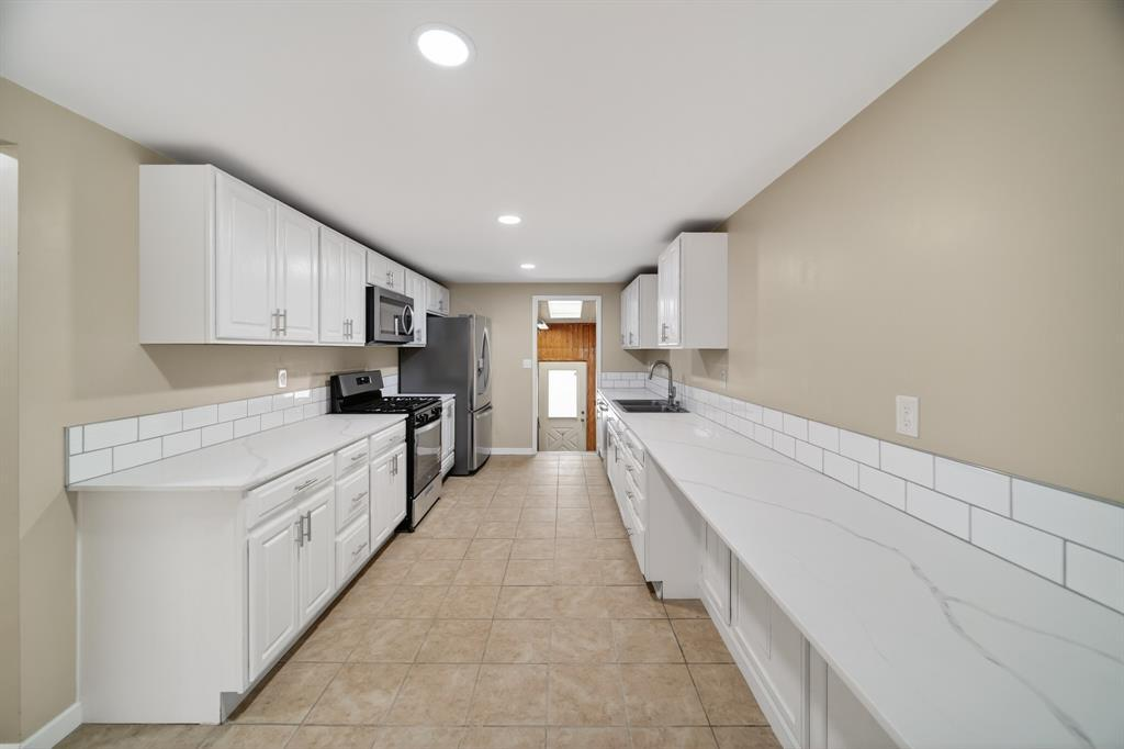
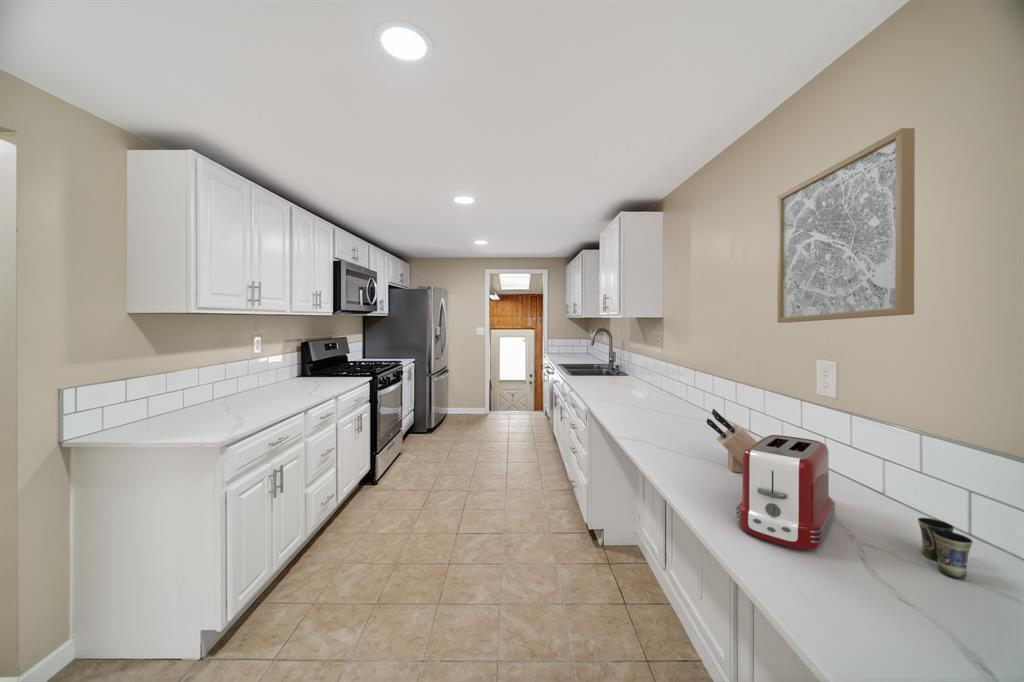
+ cup [917,517,974,579]
+ wall art [777,127,916,324]
+ toaster [735,434,836,550]
+ knife block [706,408,758,473]
